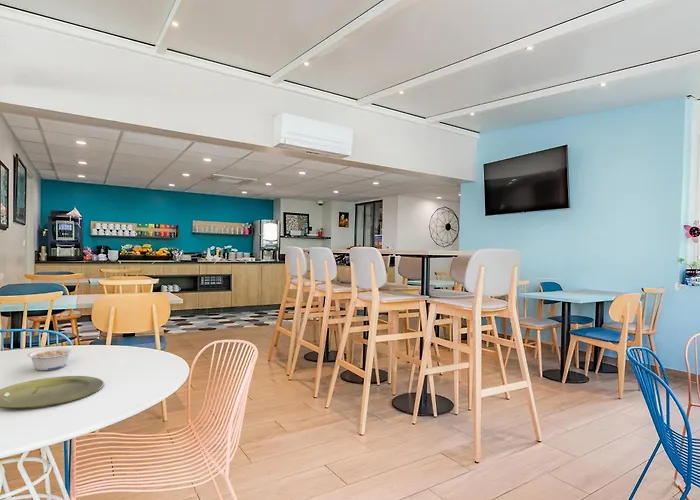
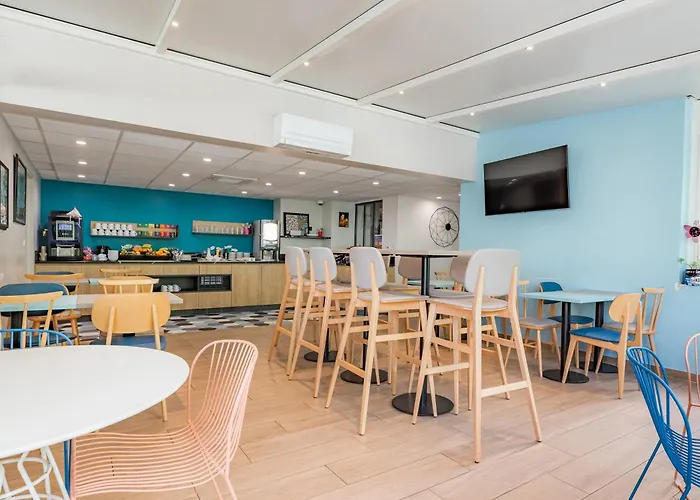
- legume [27,347,73,371]
- plate [0,375,105,409]
